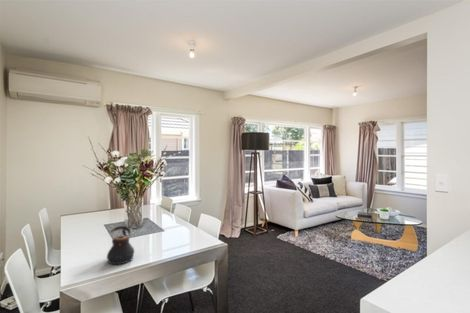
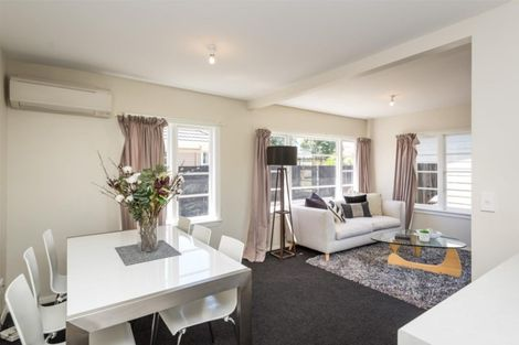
- teapot [106,225,136,266]
